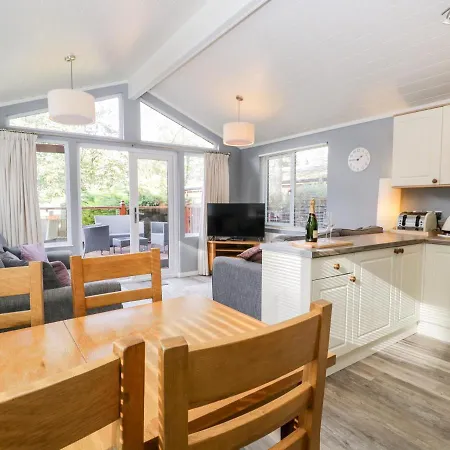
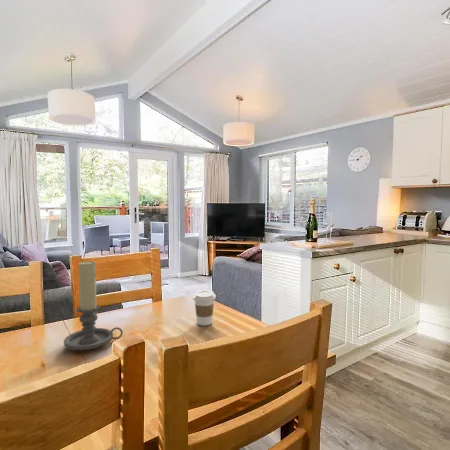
+ coffee cup [192,289,217,327]
+ candle holder [63,260,124,351]
